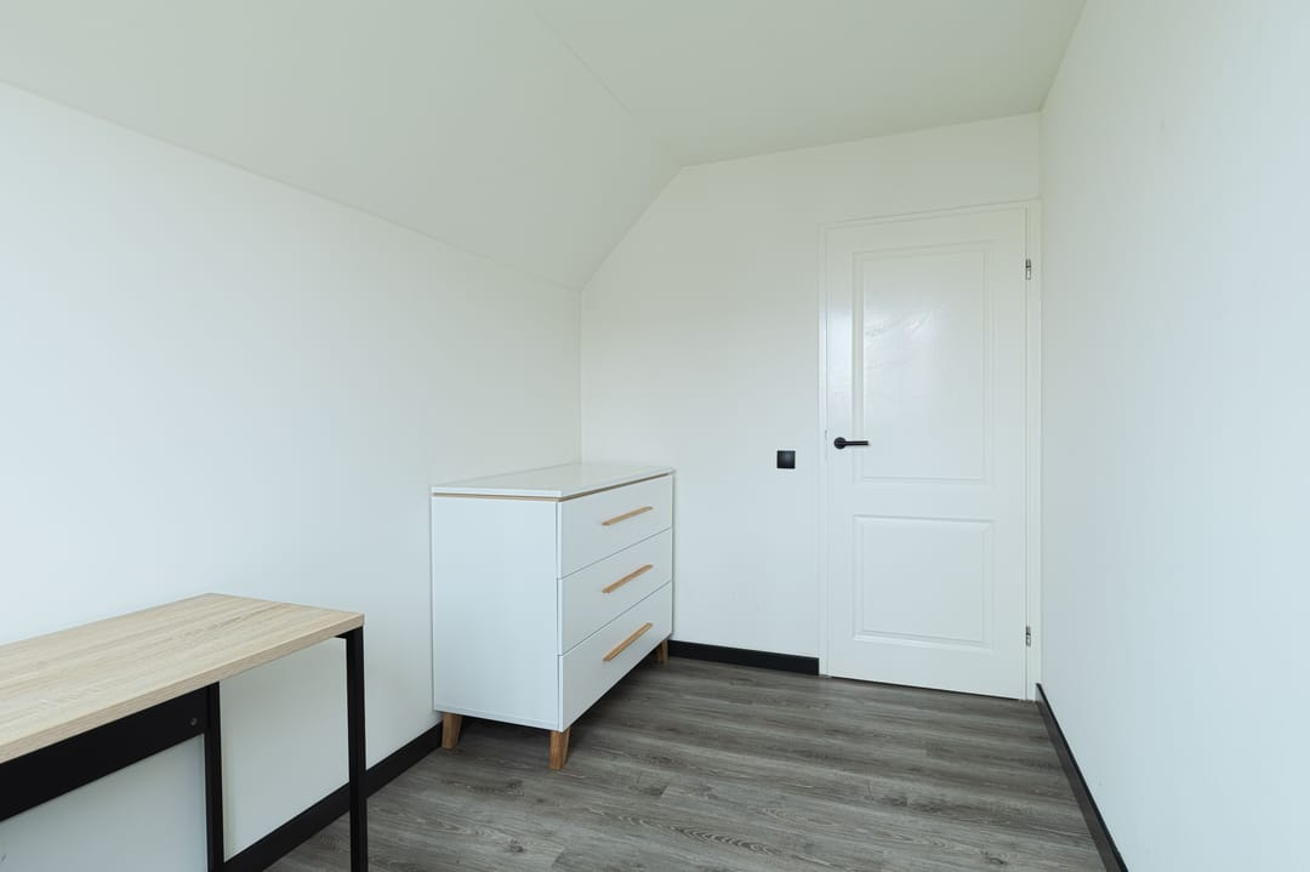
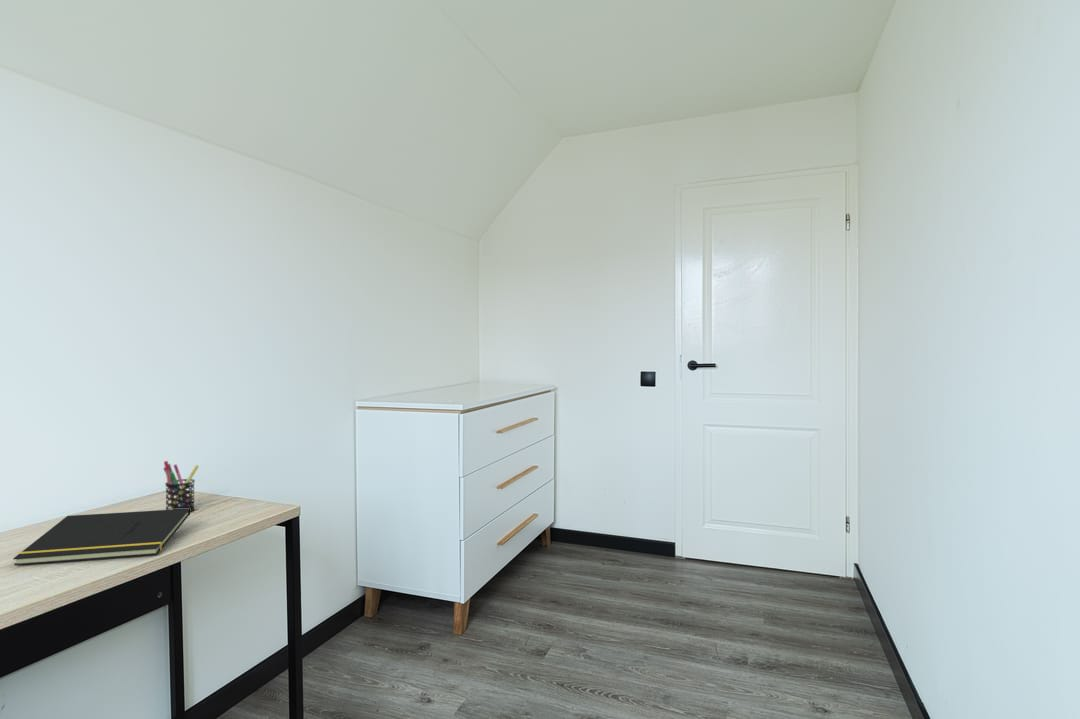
+ notepad [12,508,191,566]
+ pen holder [162,460,200,512]
